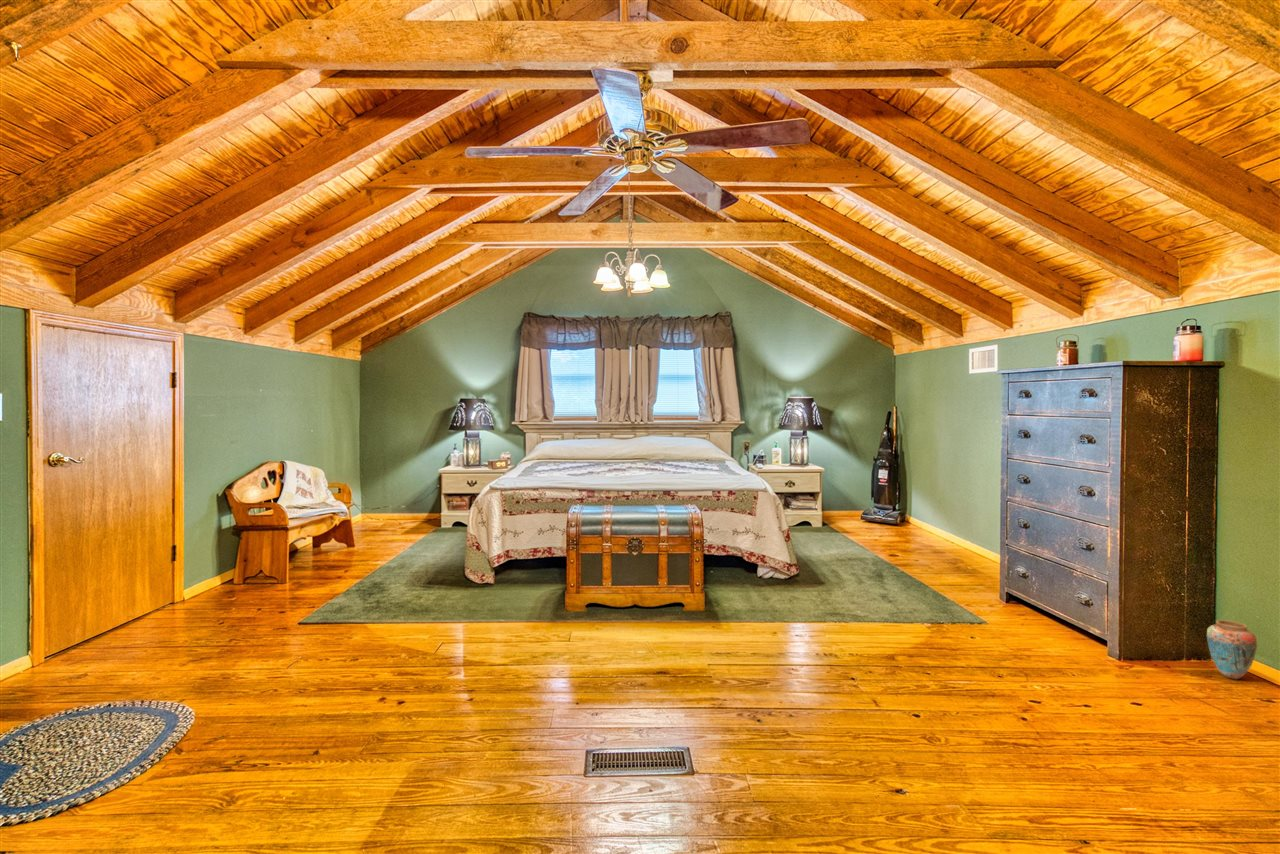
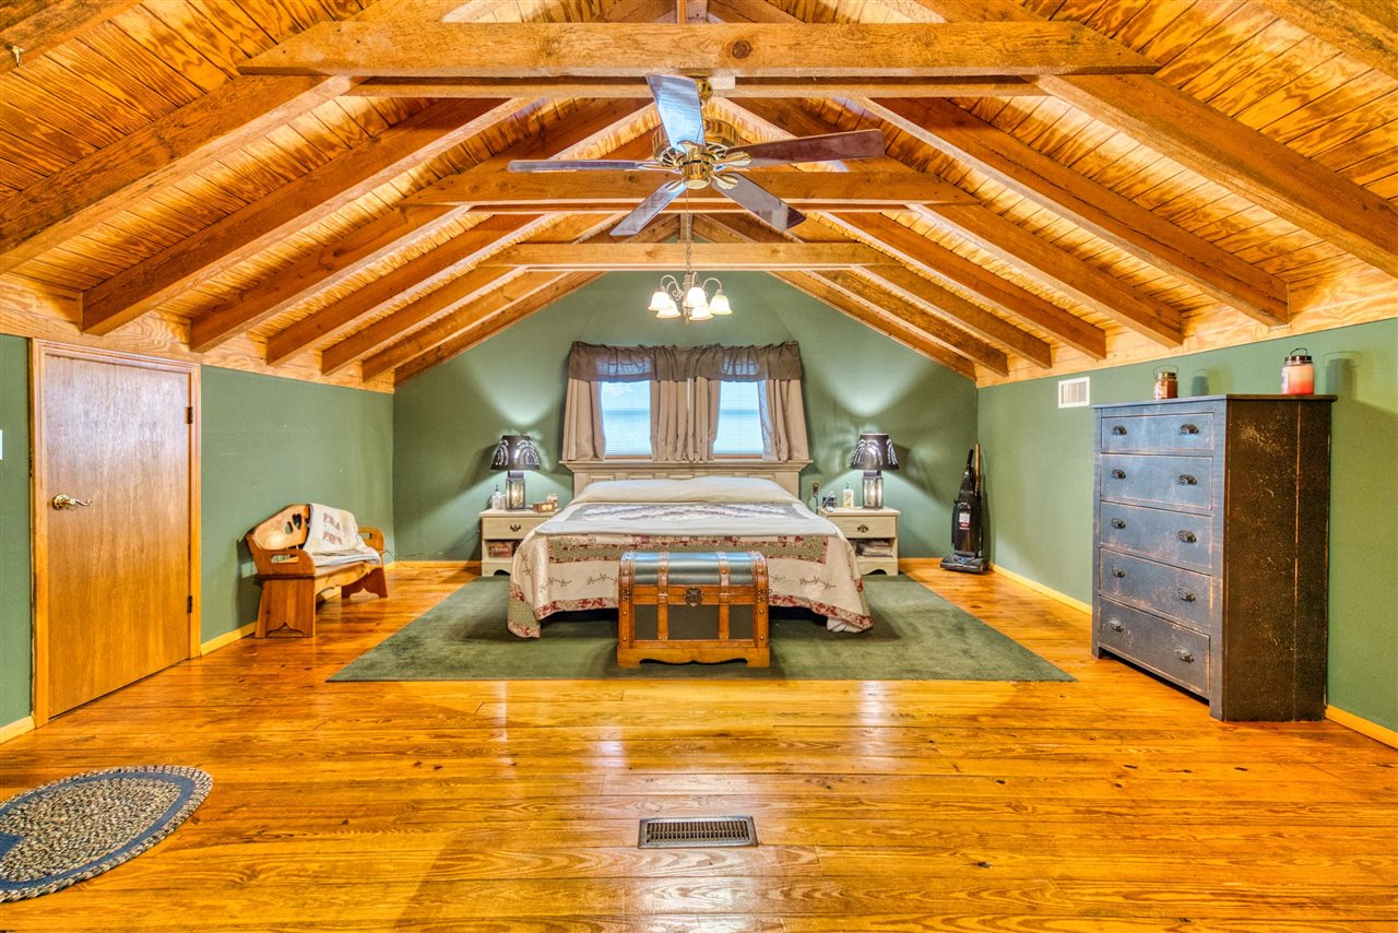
- vase [1206,619,1258,680]
